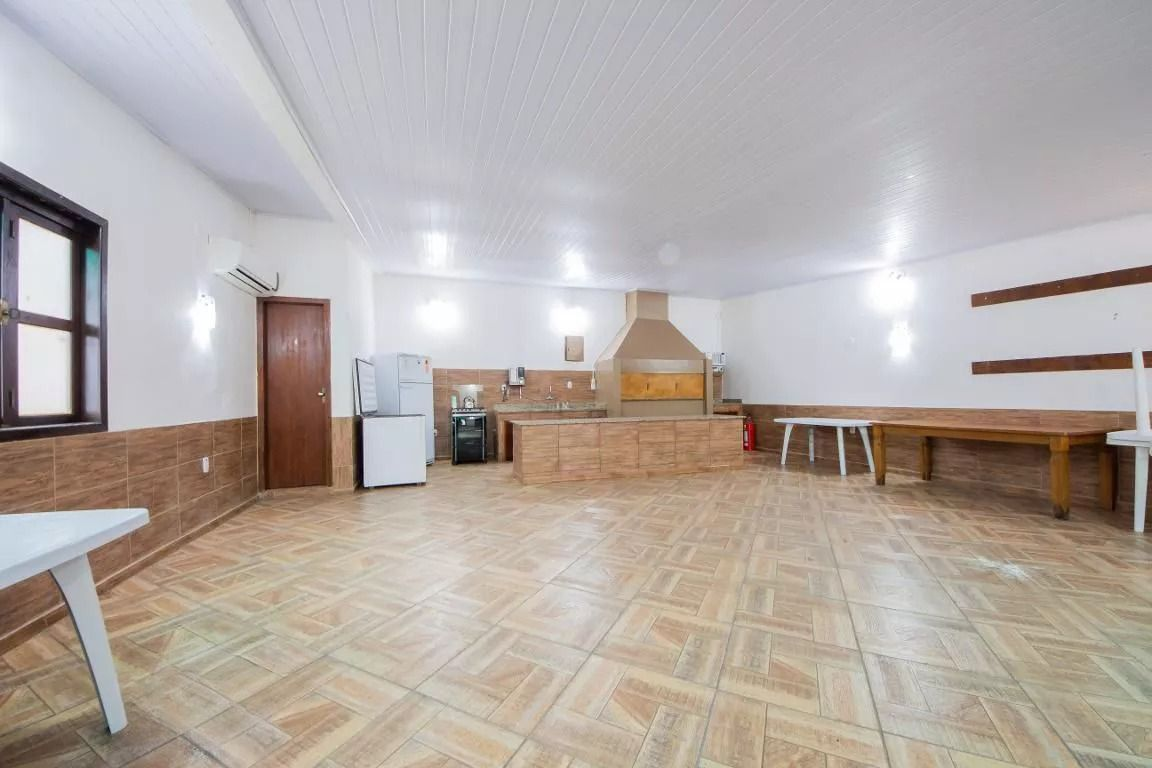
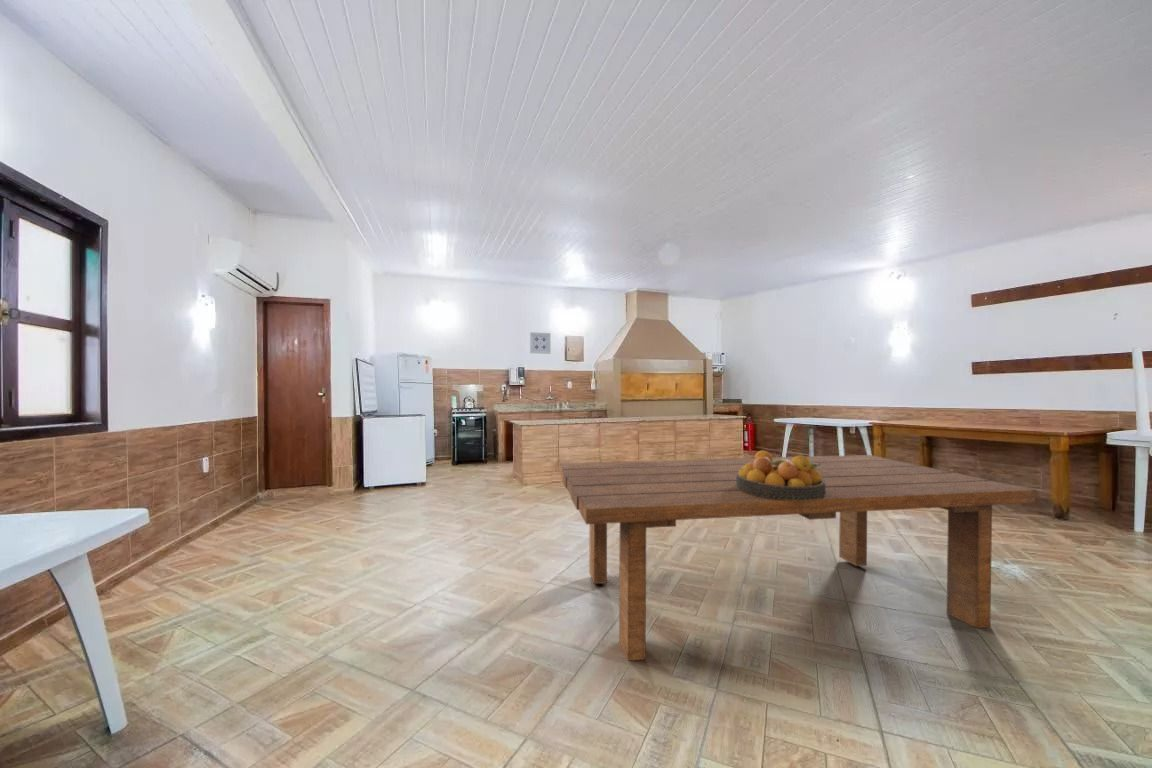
+ wall art [529,331,552,355]
+ fruit bowl [736,450,826,501]
+ dining table [559,454,1036,662]
